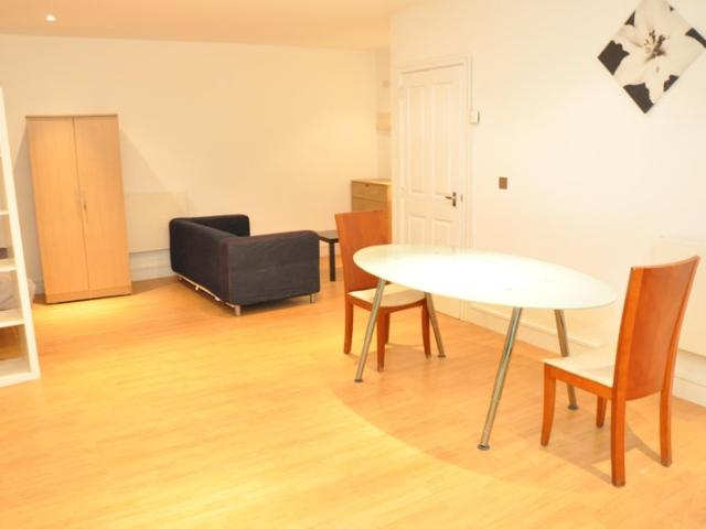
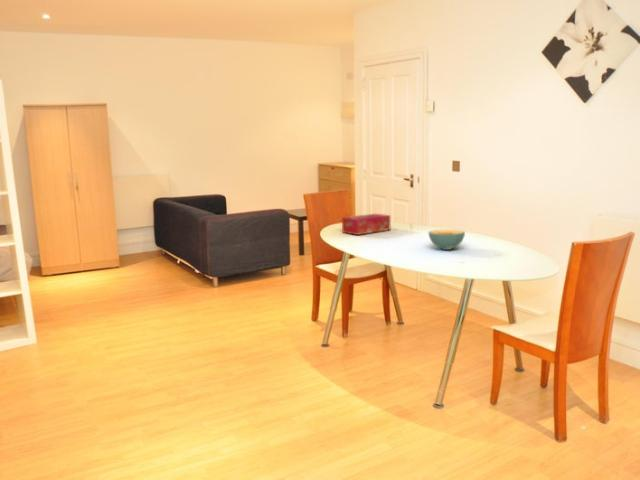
+ tissue box [341,213,391,236]
+ cereal bowl [427,228,466,251]
